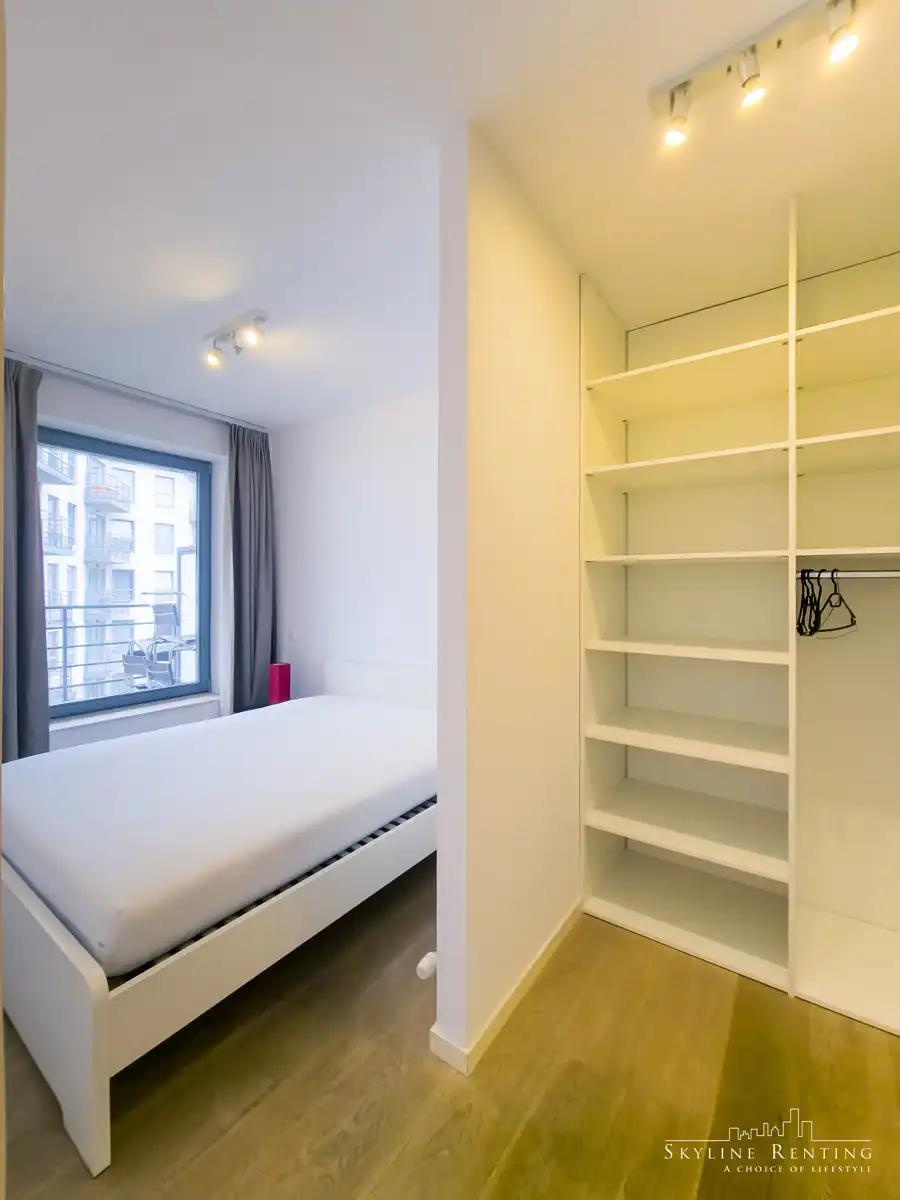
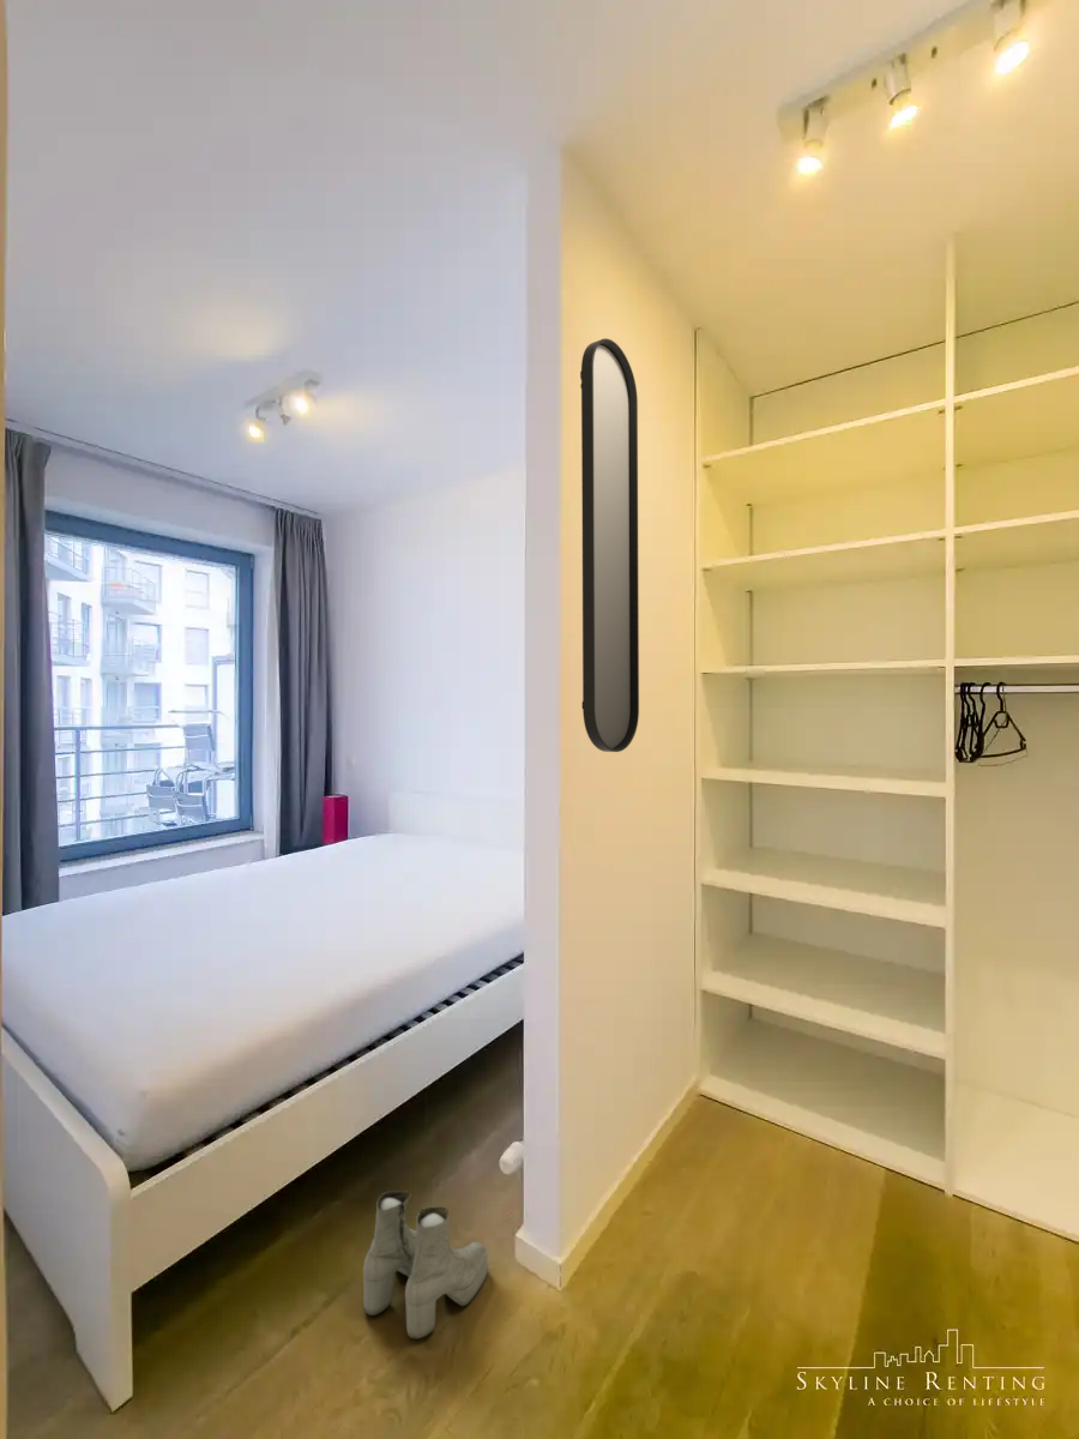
+ boots [362,1190,489,1341]
+ home mirror [579,337,640,753]
